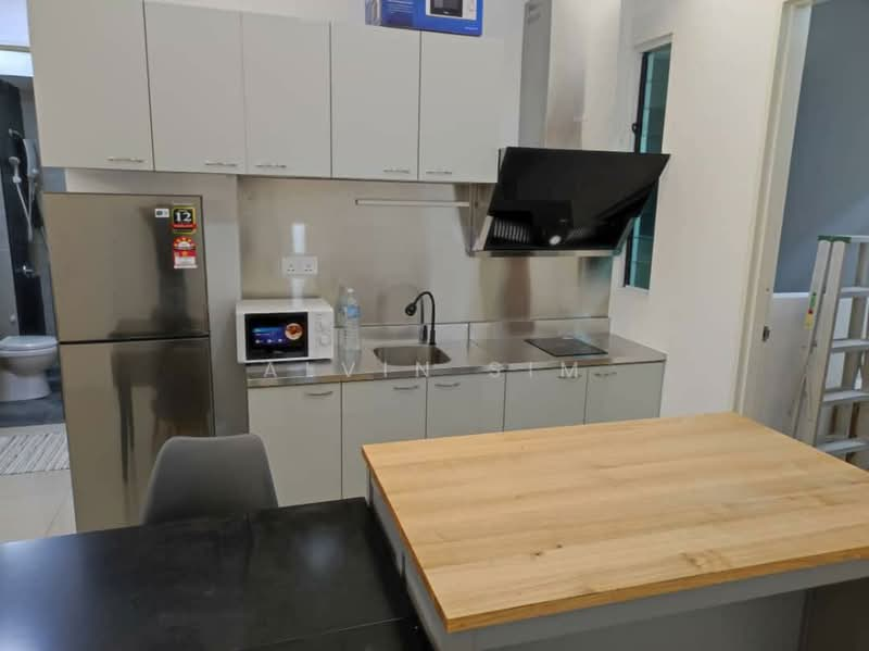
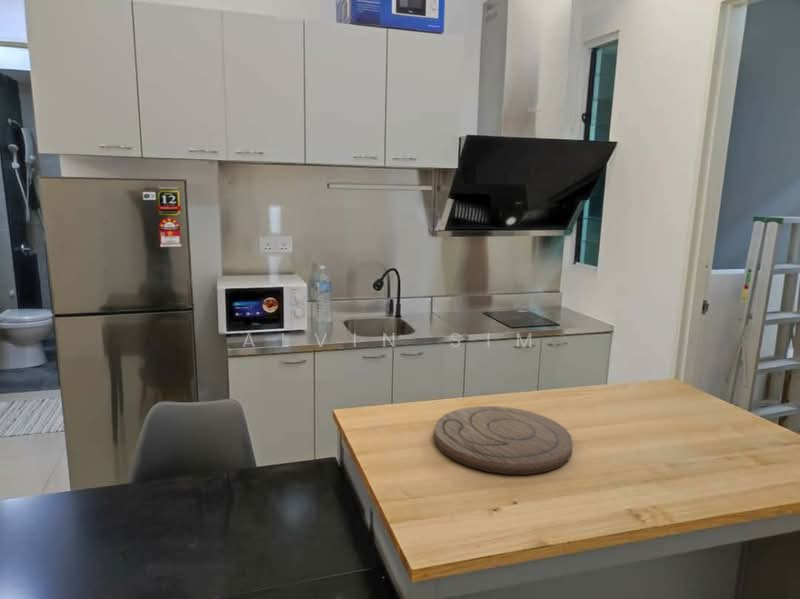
+ cutting board [433,405,574,475]
